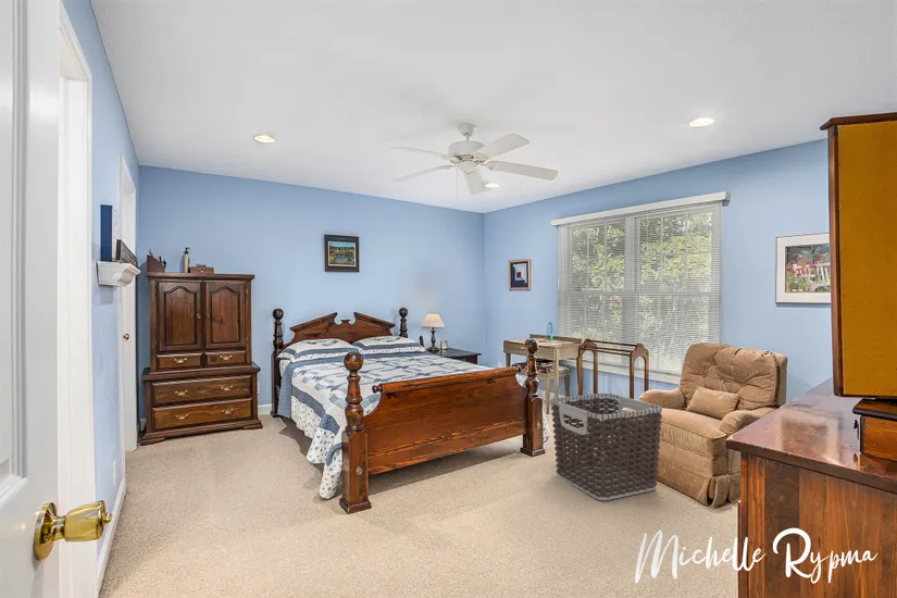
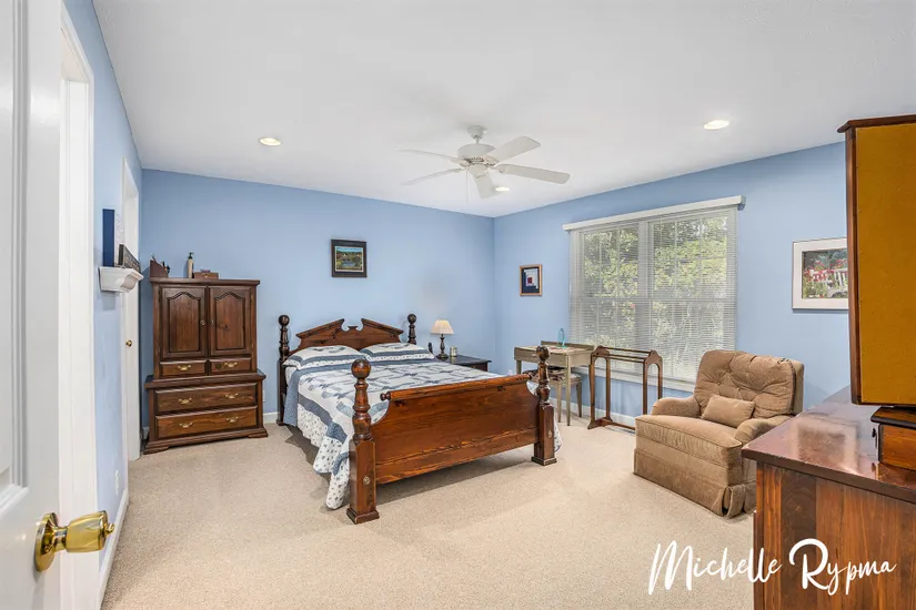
- clothes hamper [550,391,663,501]
